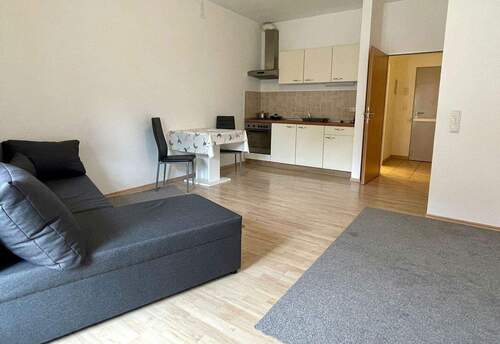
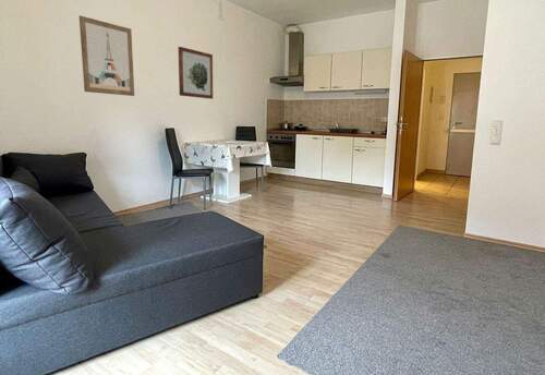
+ wall art [78,15,135,97]
+ wall art [177,46,214,100]
